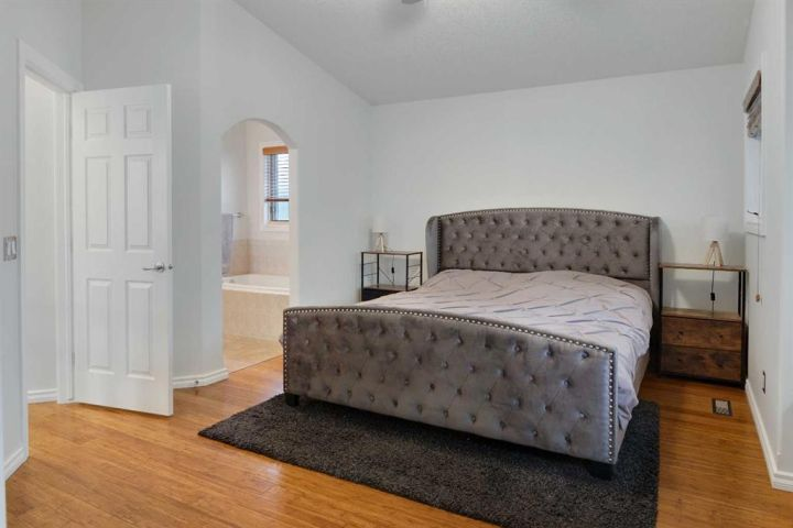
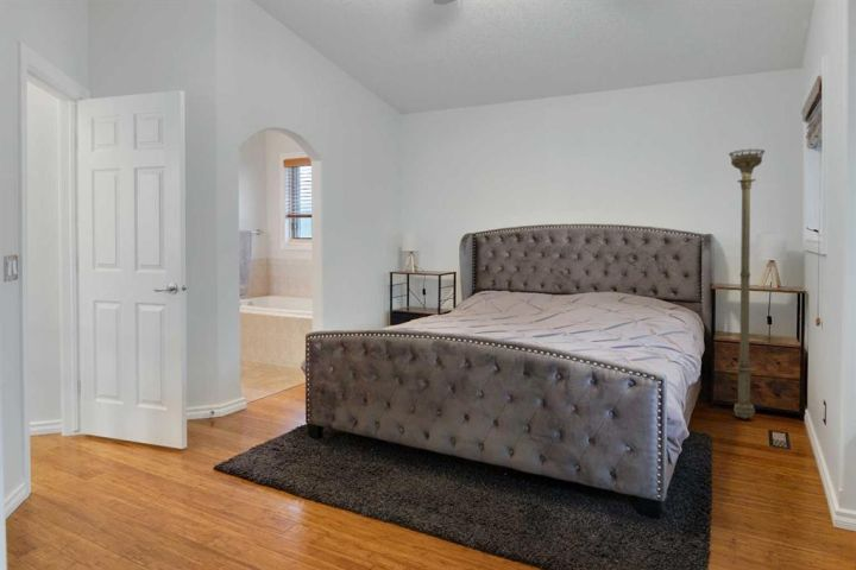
+ floor lamp [728,147,766,420]
